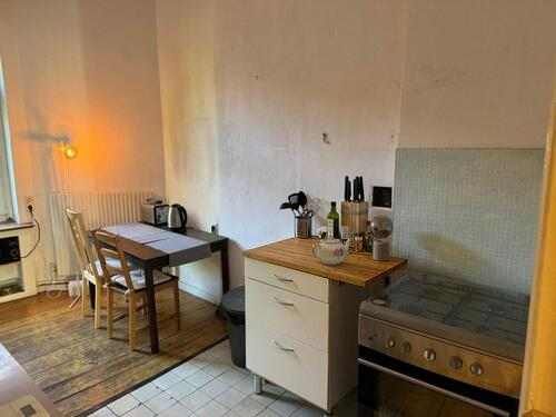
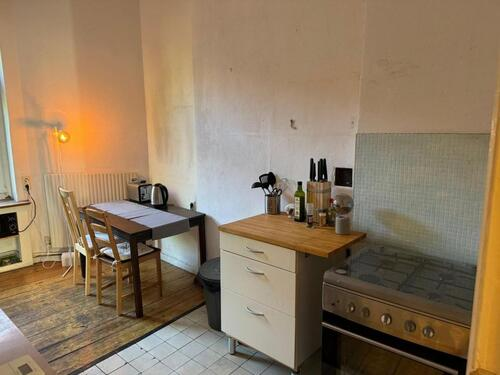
- teapot [311,236,354,267]
